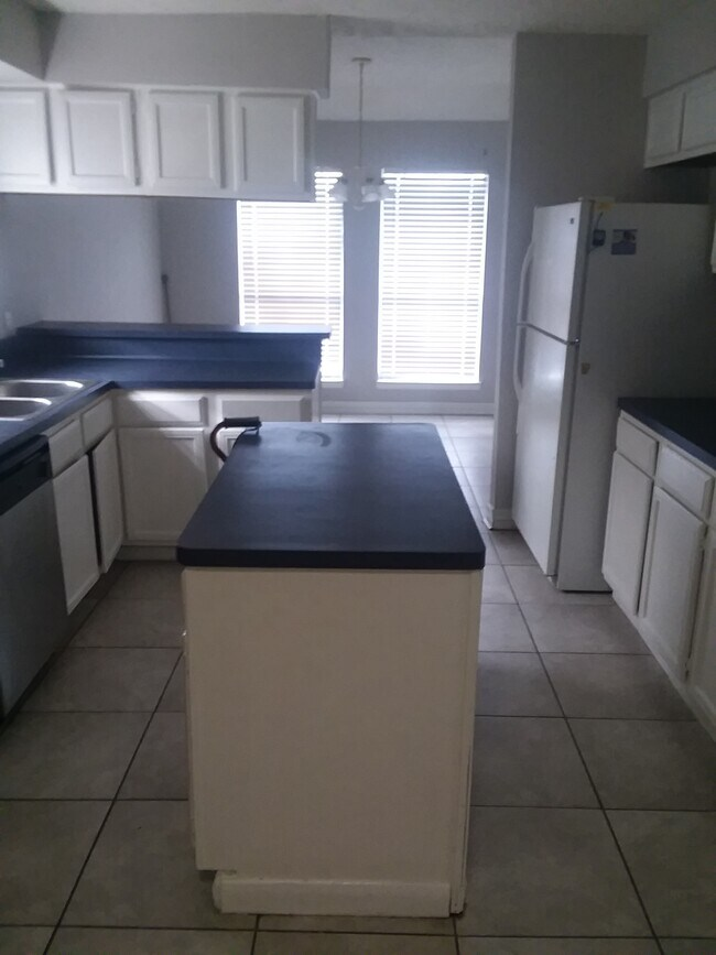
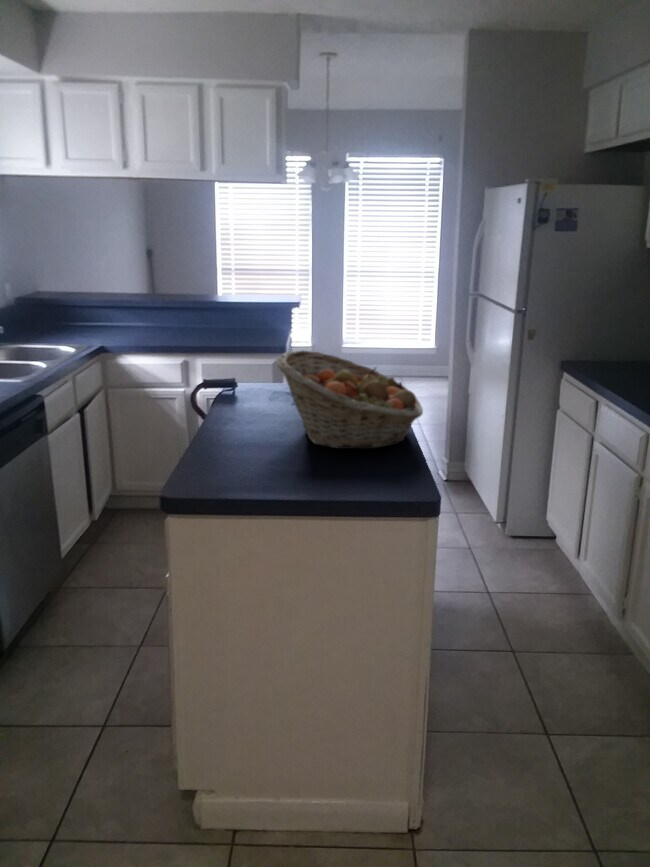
+ fruit basket [276,349,424,450]
